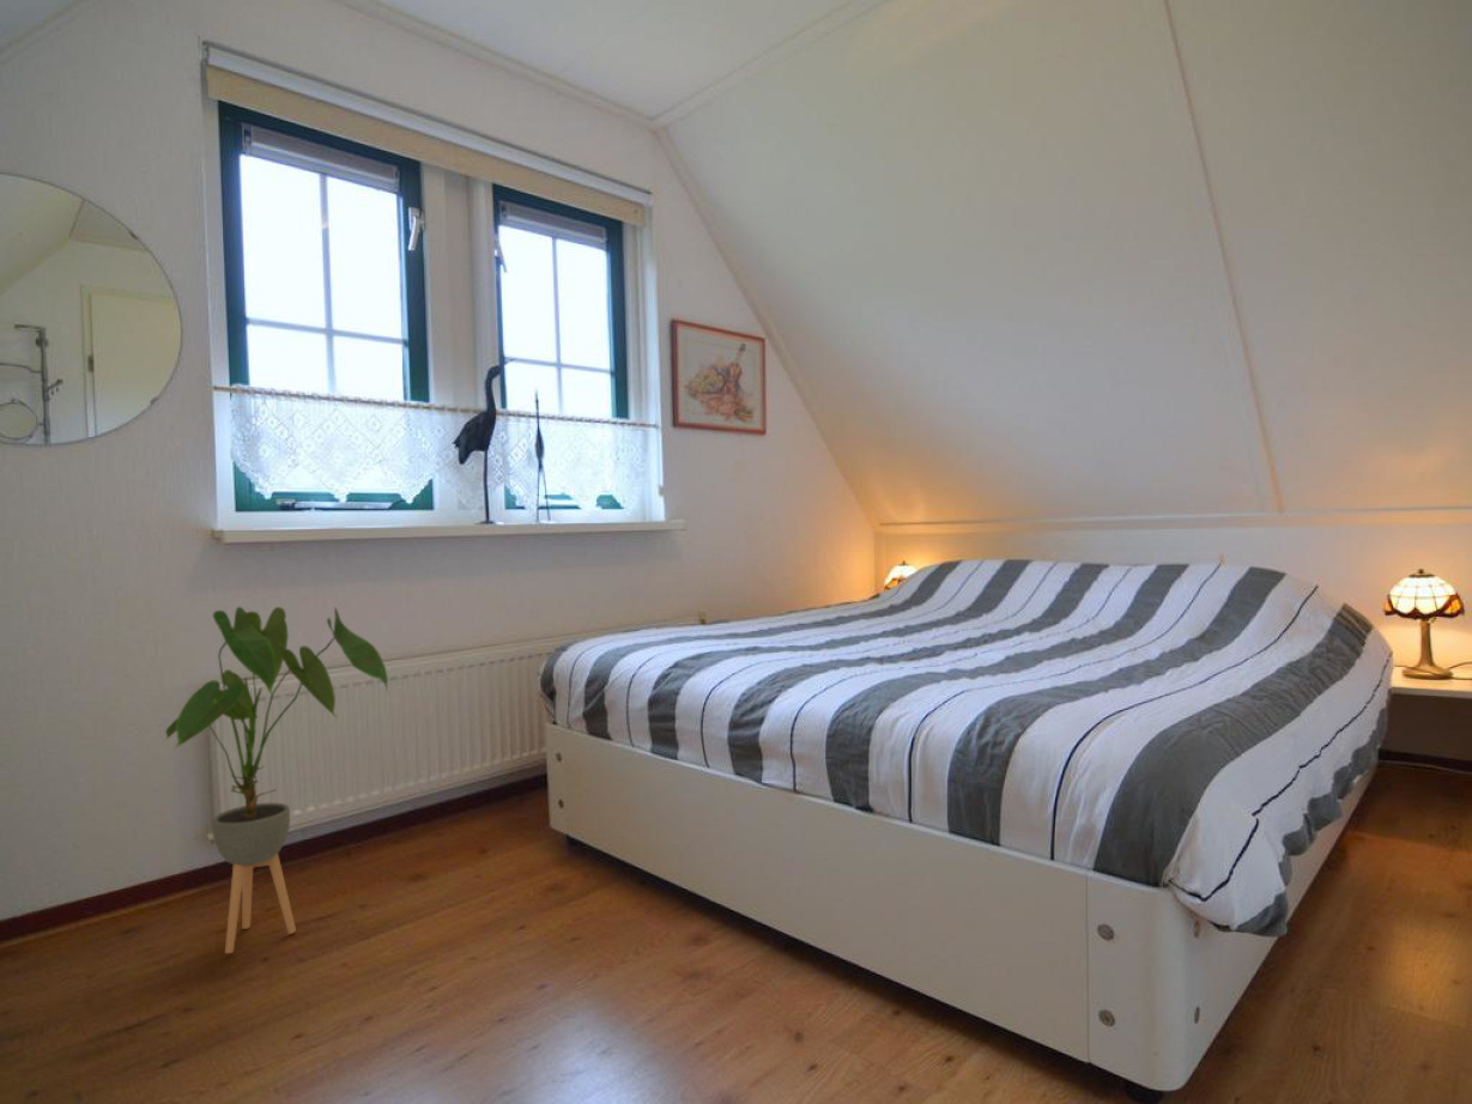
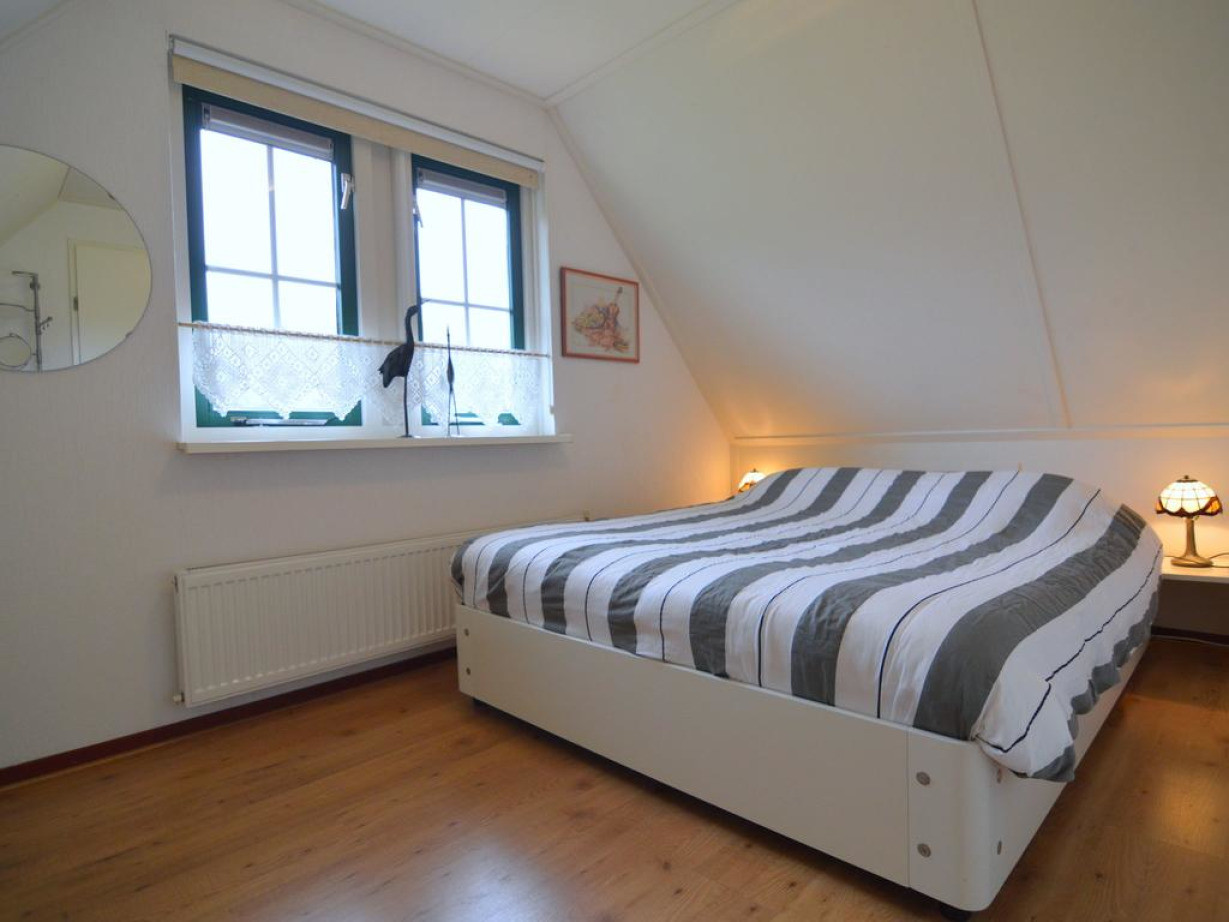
- house plant [164,606,390,954]
